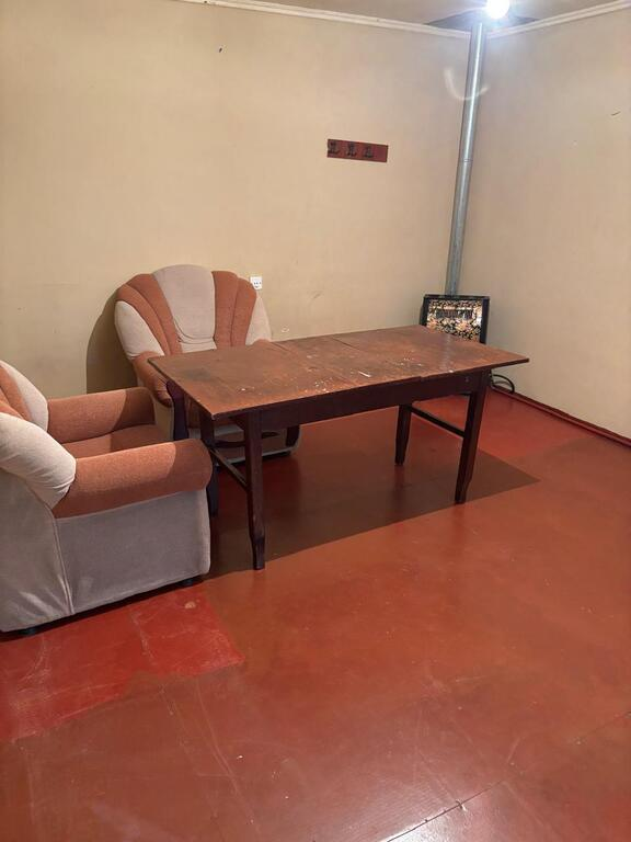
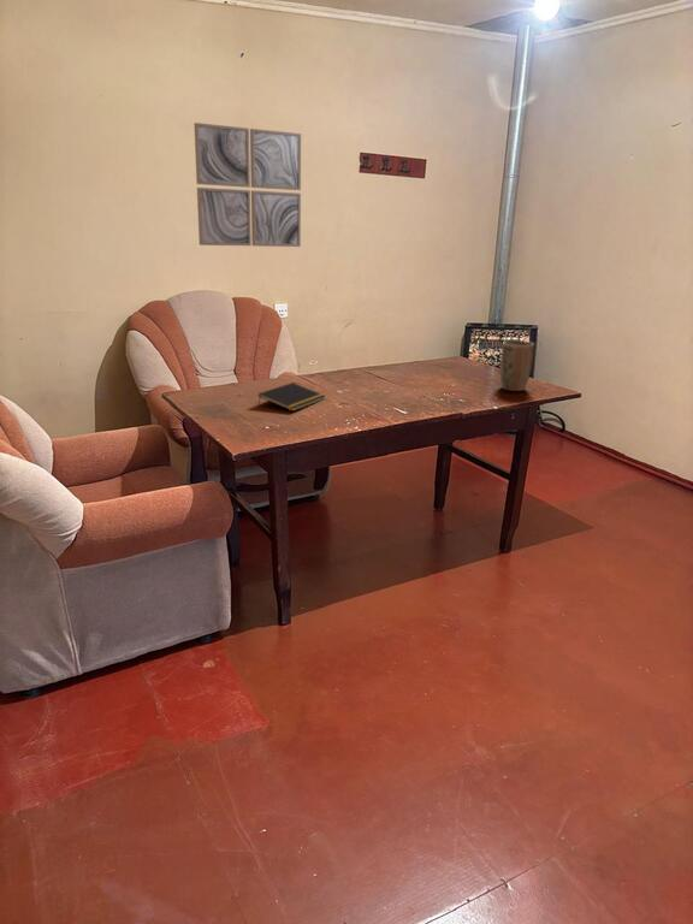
+ wall art [192,122,302,248]
+ notepad [257,381,327,413]
+ plant pot [499,339,535,392]
